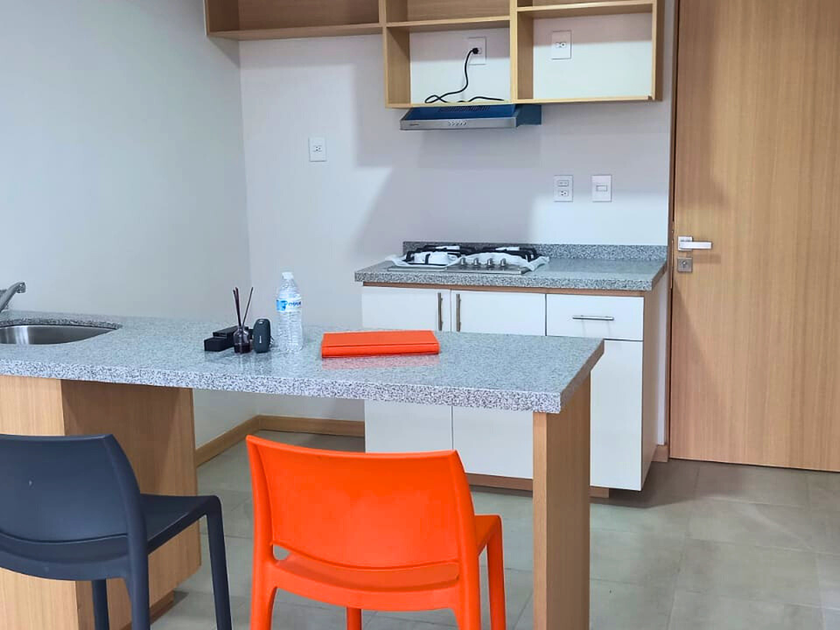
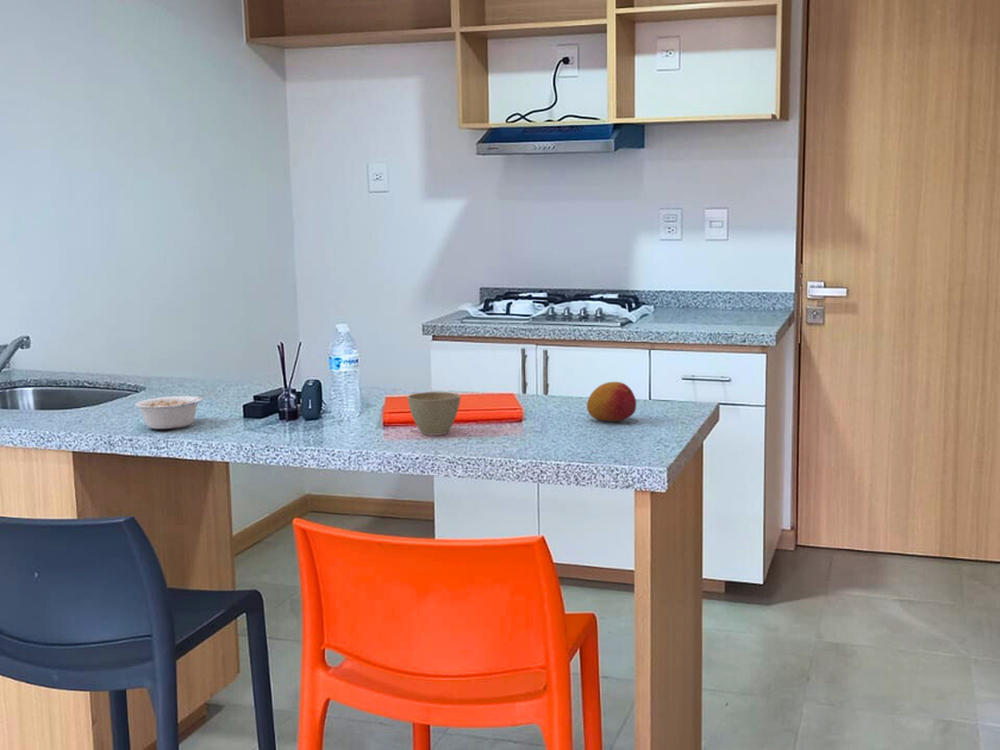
+ fruit [586,381,637,423]
+ legume [135,390,213,430]
+ flower pot [406,390,462,436]
